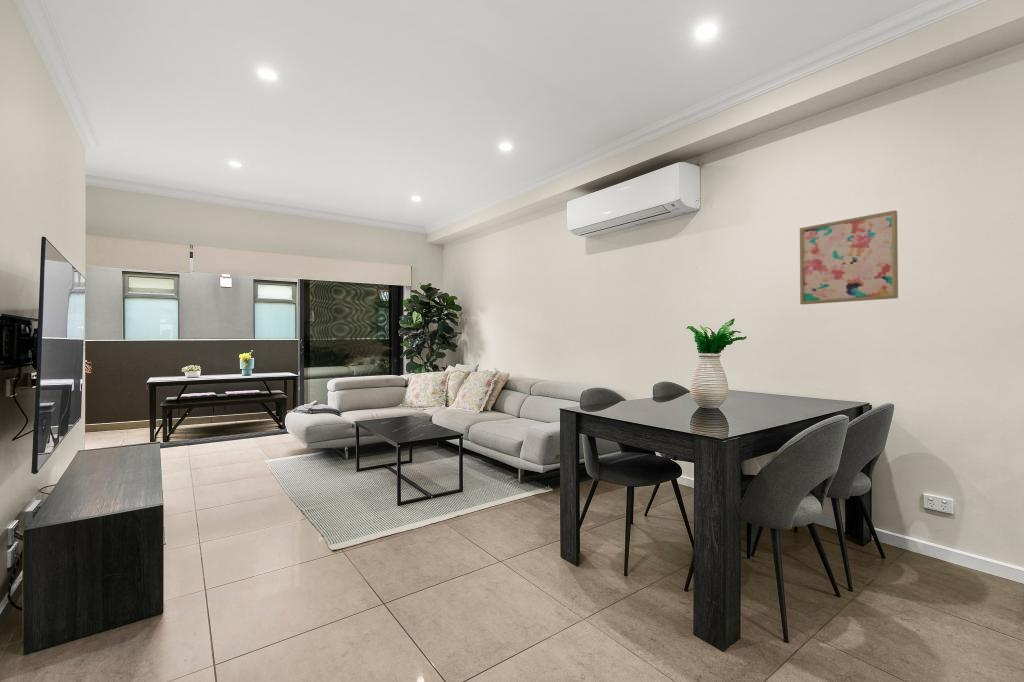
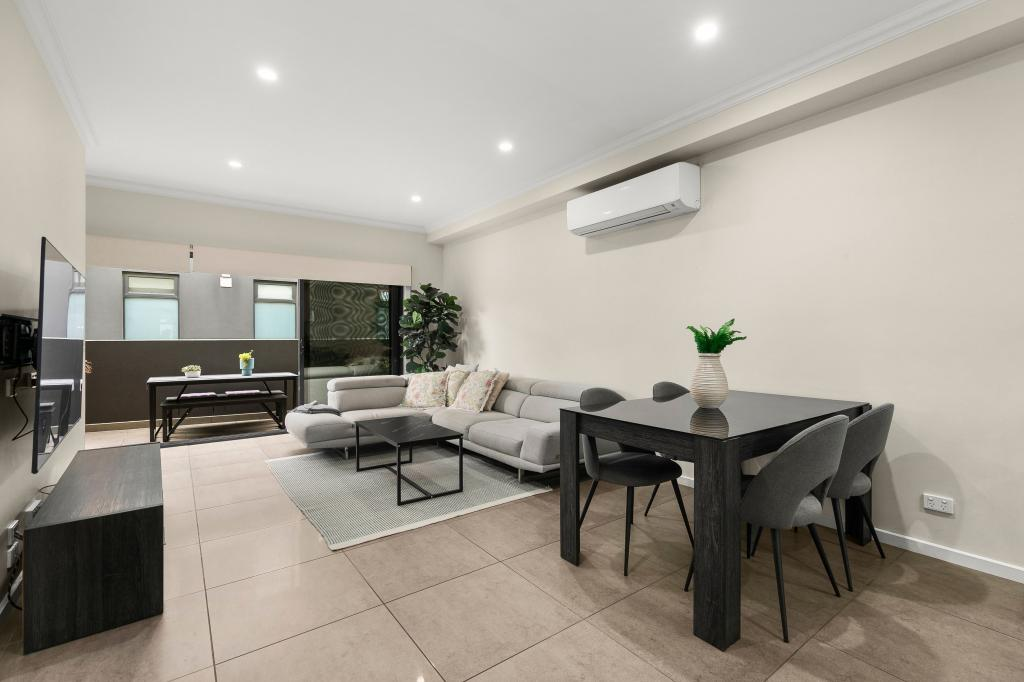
- wall art [799,210,899,306]
